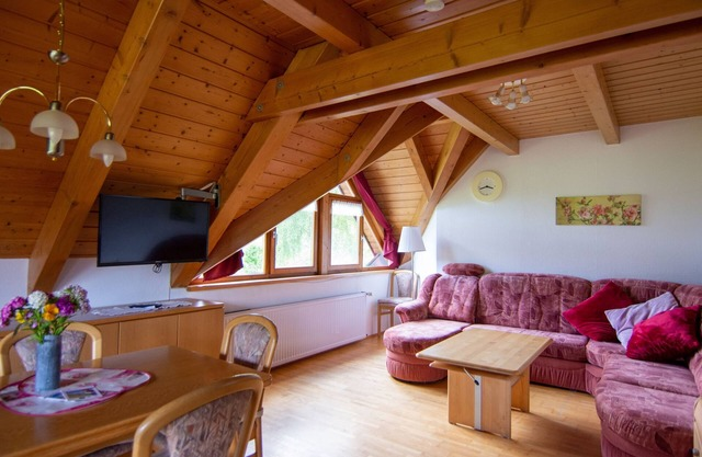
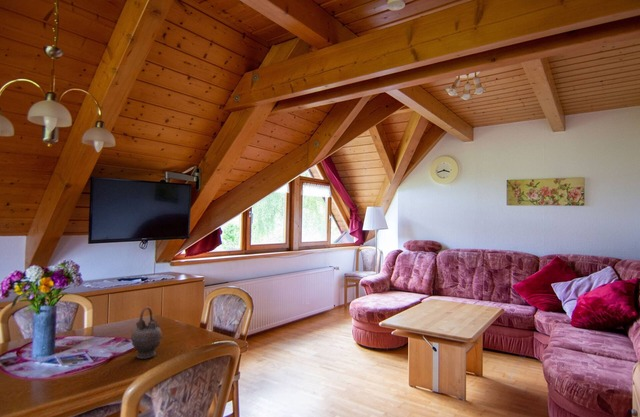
+ teapot [130,306,164,359]
